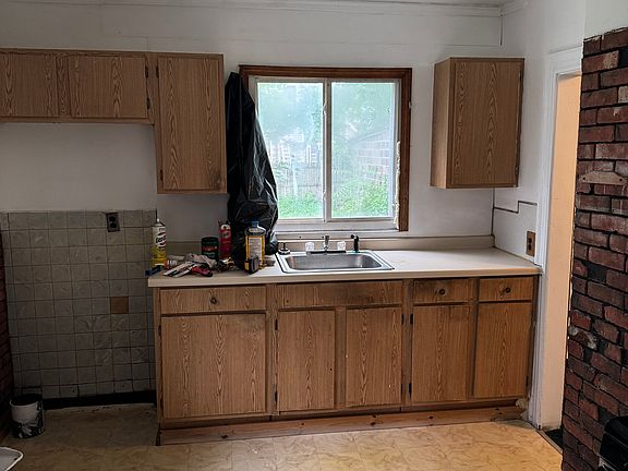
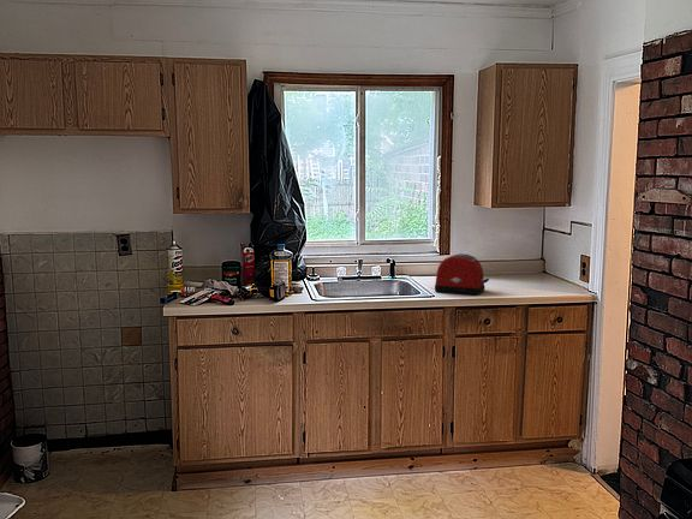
+ toaster [434,252,490,296]
